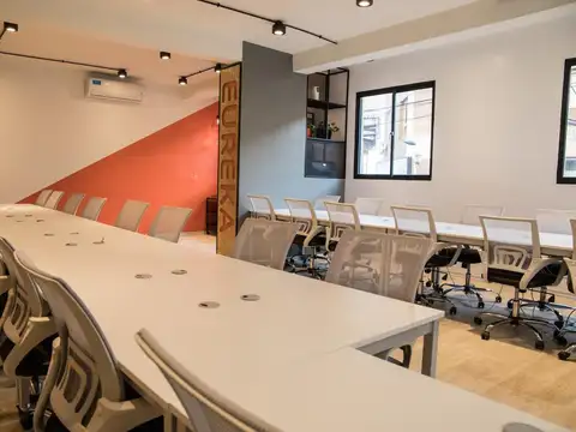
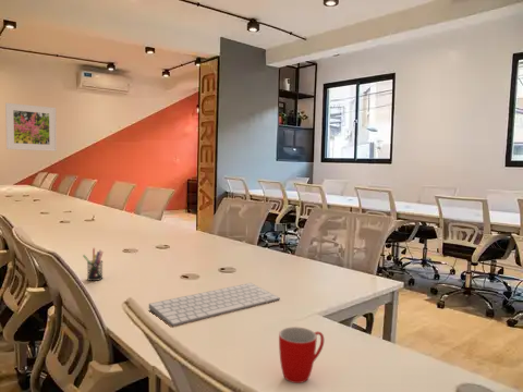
+ pen holder [82,247,105,282]
+ computer keyboard [148,282,281,327]
+ mug [278,326,325,384]
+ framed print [4,102,58,152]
